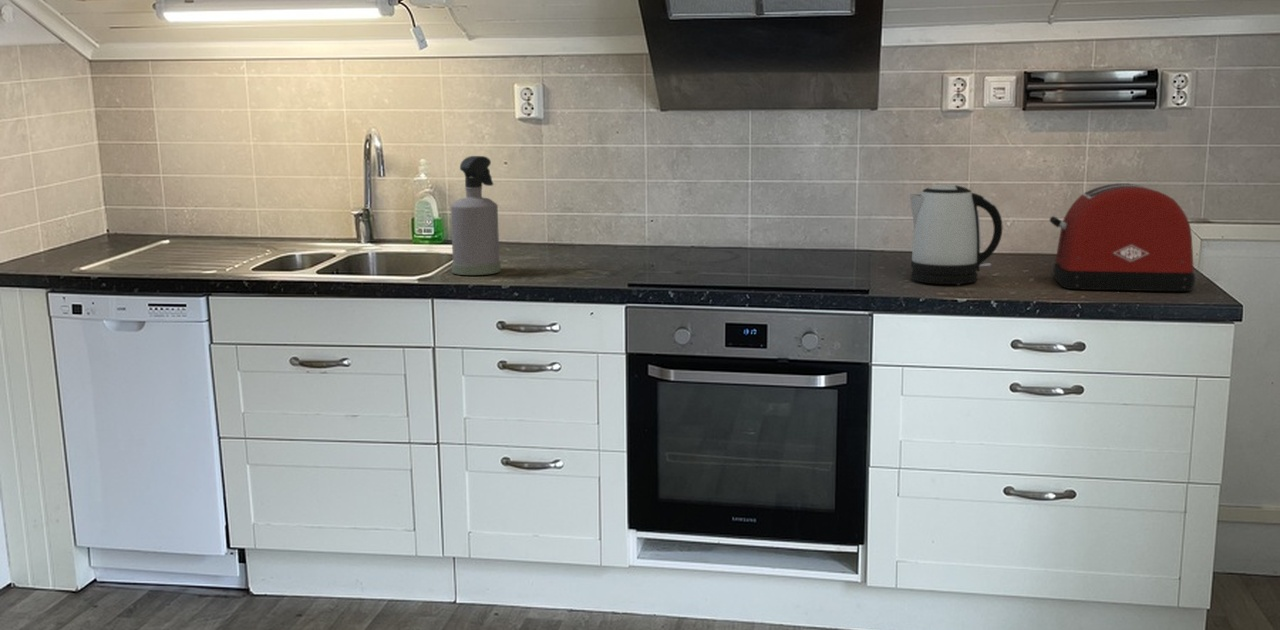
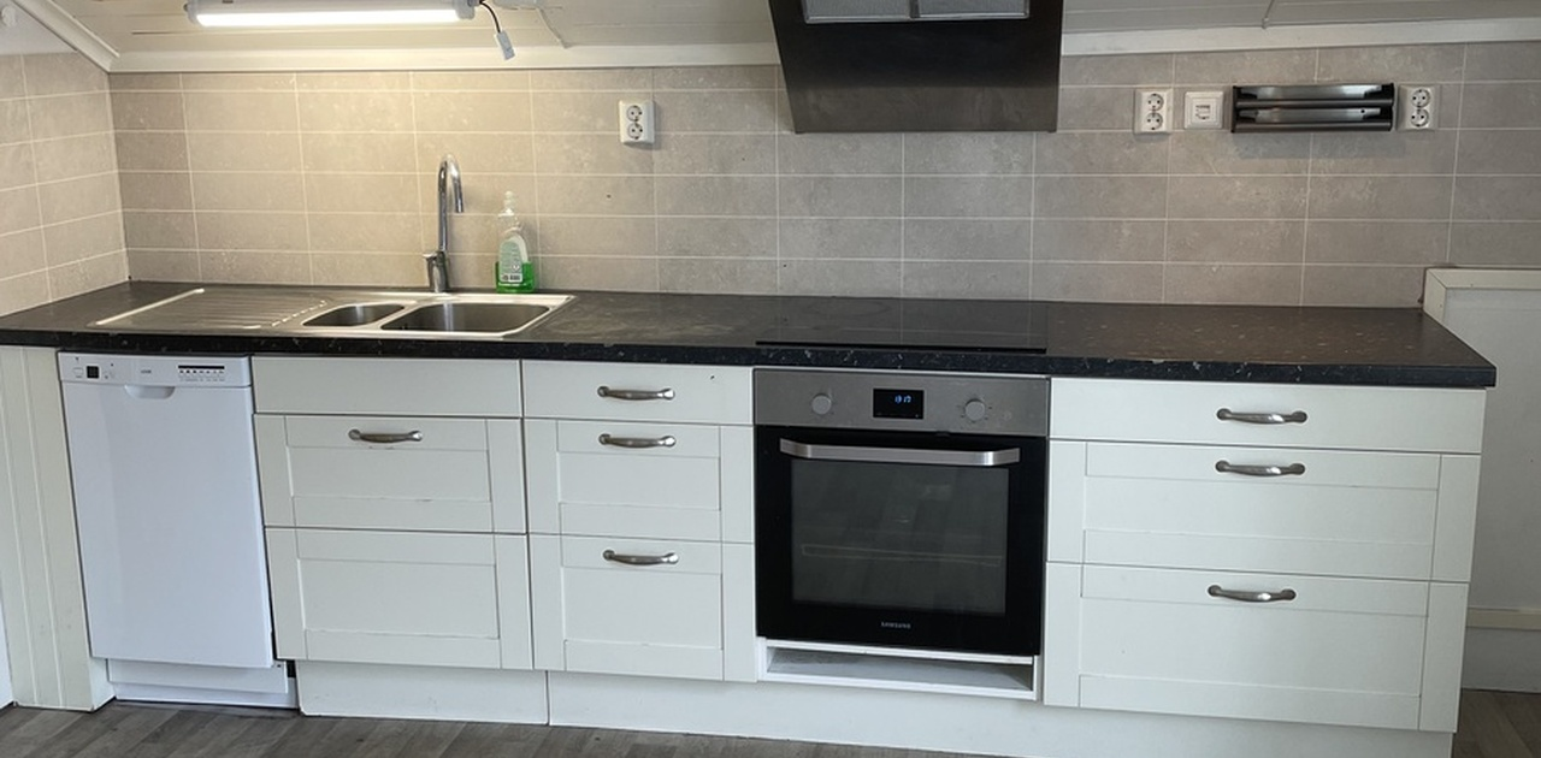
- spray bottle [450,155,502,276]
- kettle [909,184,1004,286]
- toaster [1049,182,1196,292]
